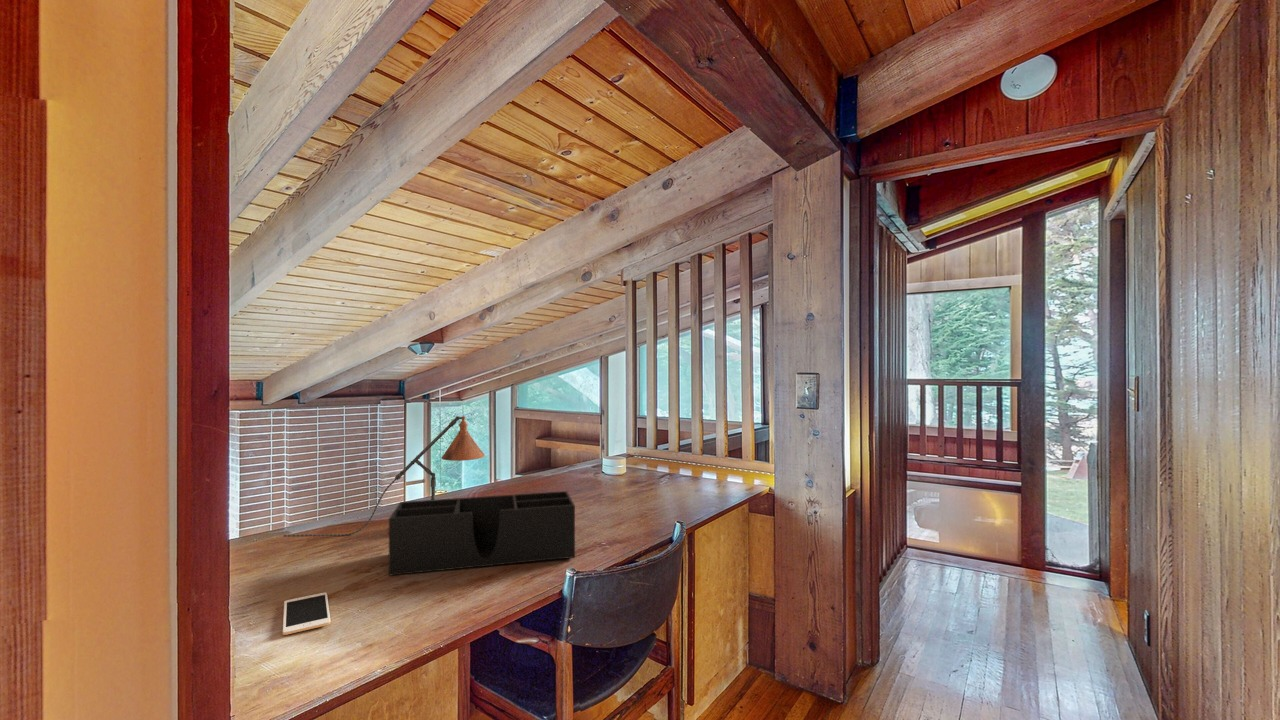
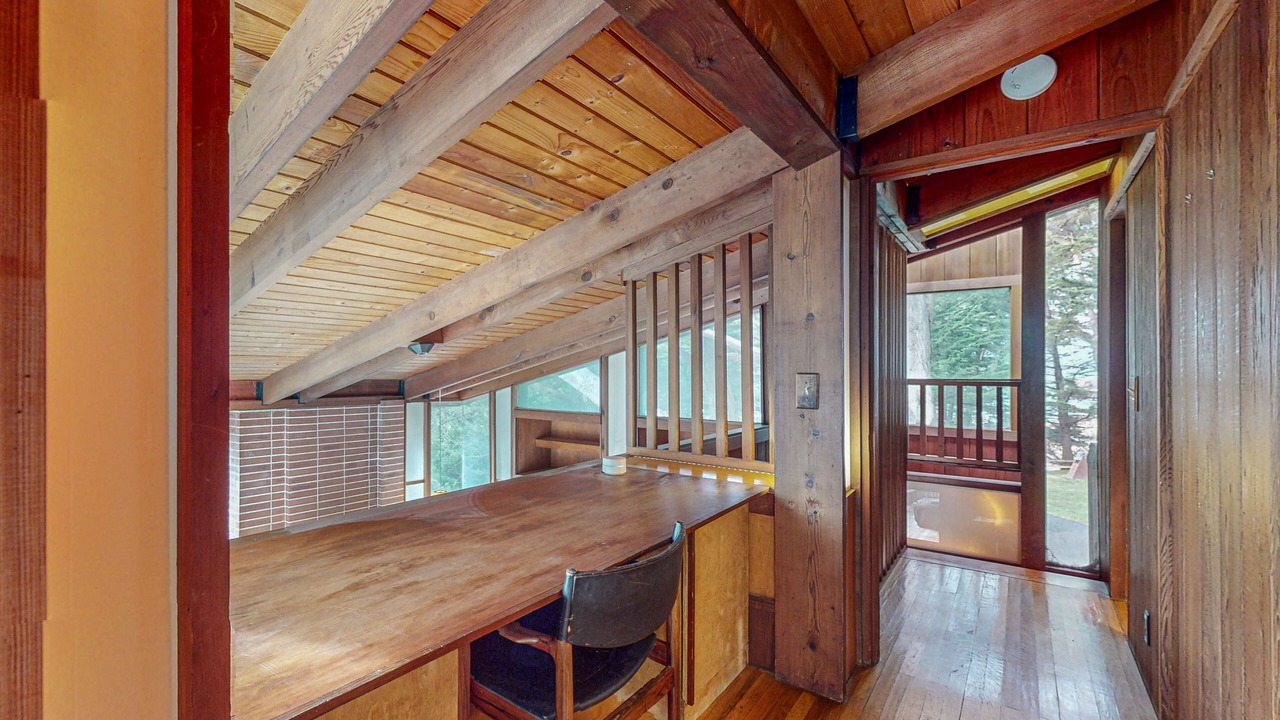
- desk lamp [282,415,486,538]
- desk organizer [388,490,576,577]
- cell phone [282,592,331,636]
